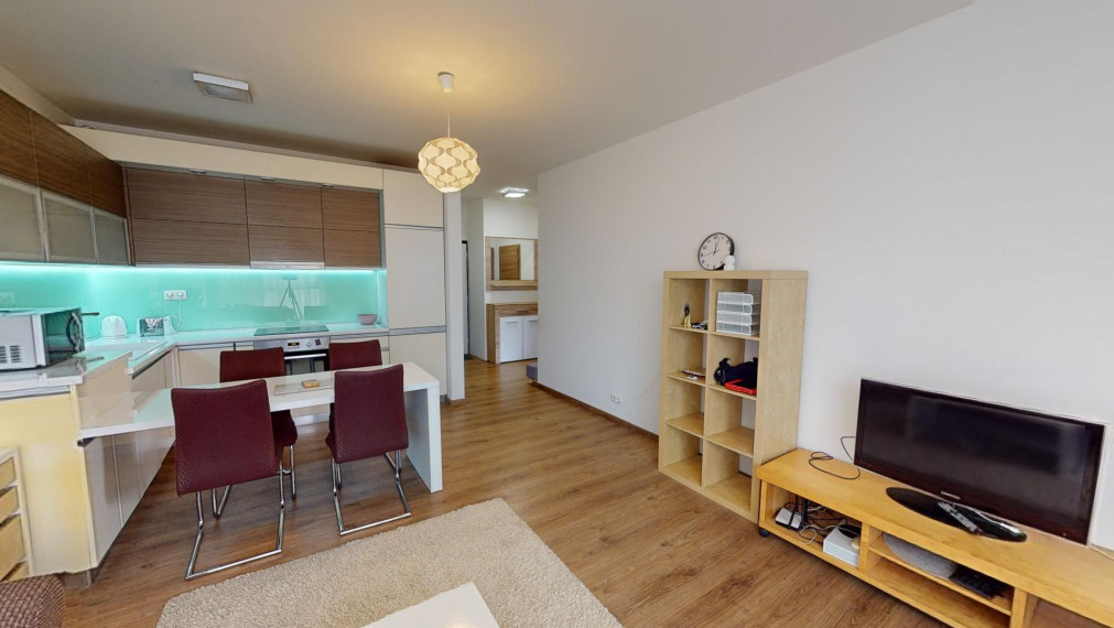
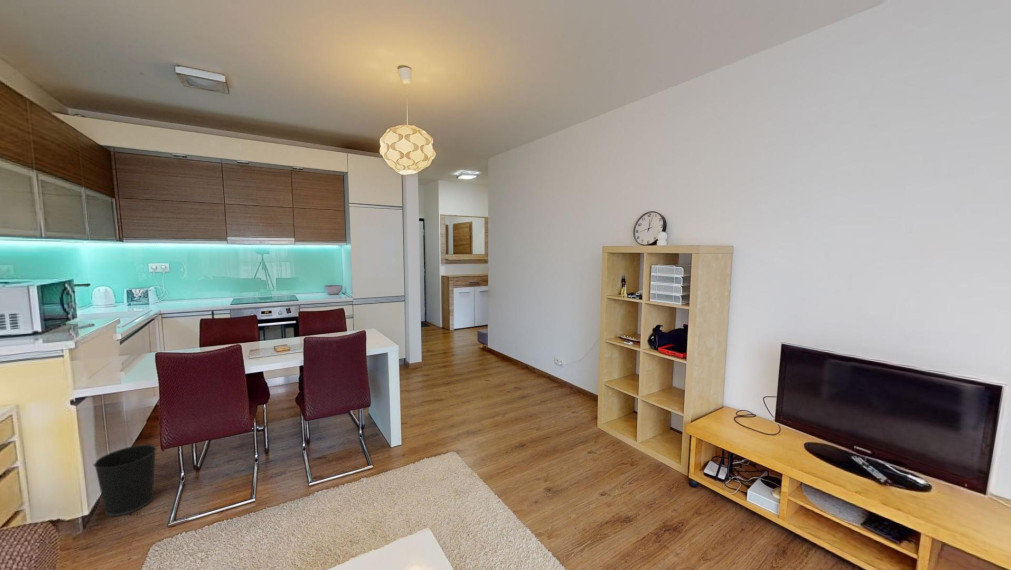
+ wastebasket [93,444,158,517]
